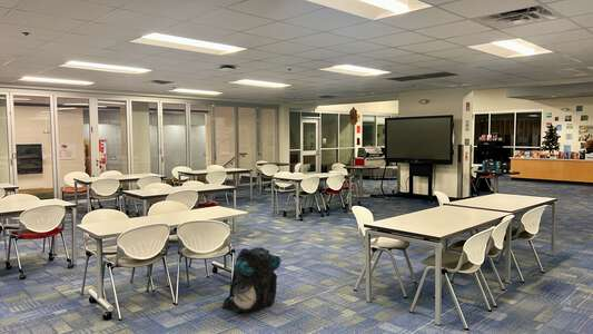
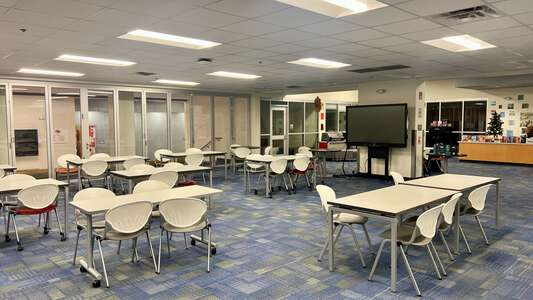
- backpack [221,246,283,314]
